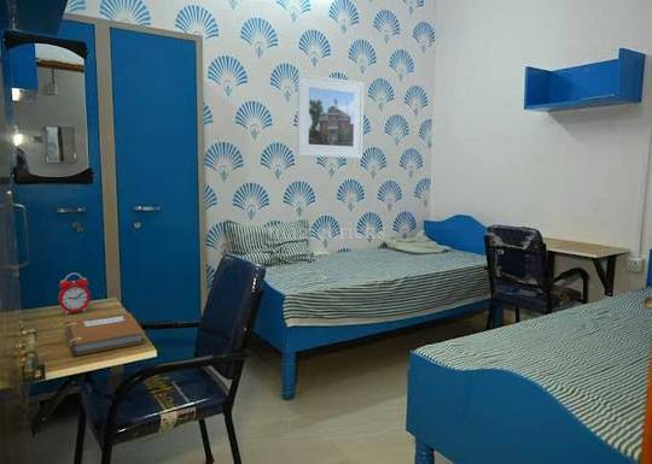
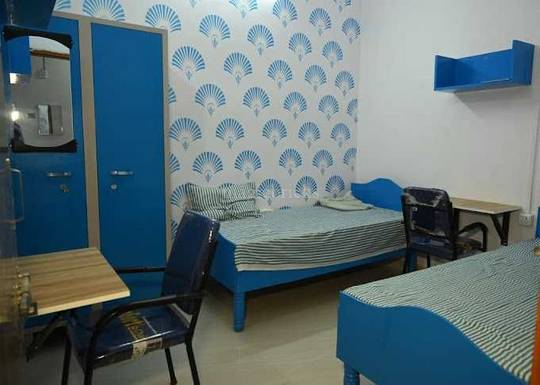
- notebook [63,311,146,357]
- alarm clock [57,272,92,316]
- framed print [296,72,365,159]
